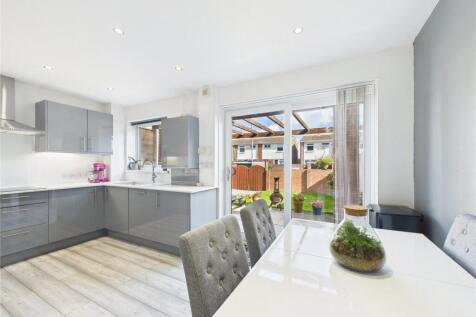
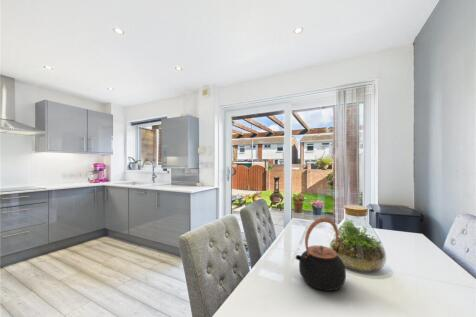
+ teapot [295,217,347,292]
